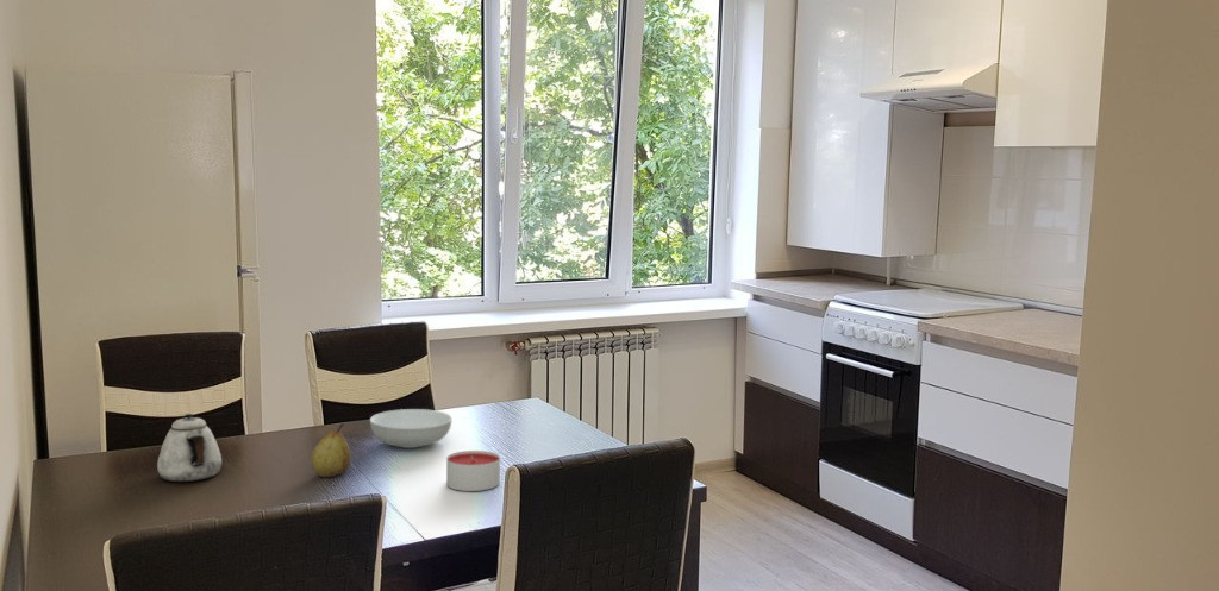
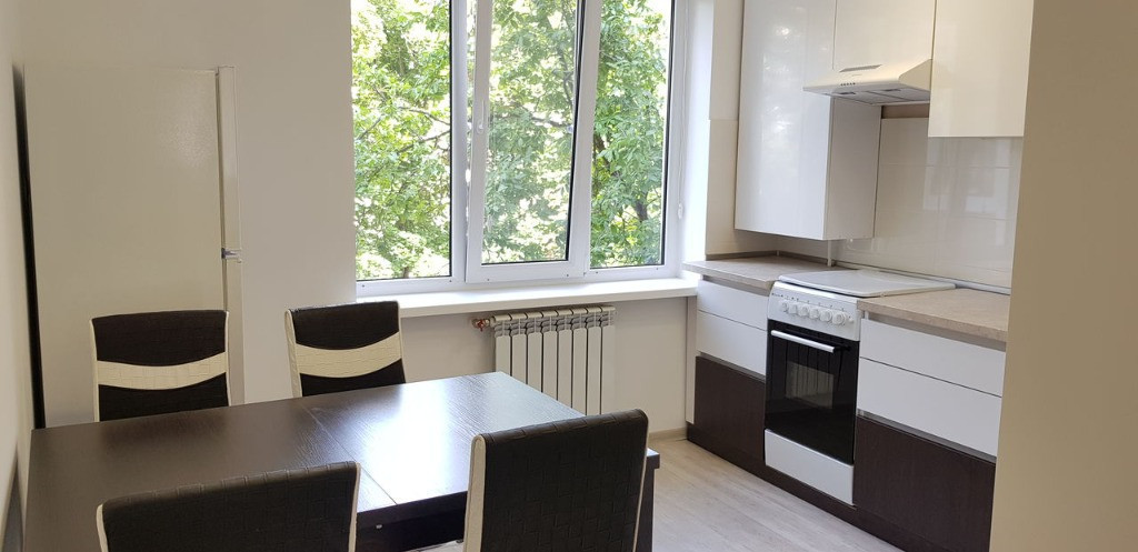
- serving bowl [369,408,454,449]
- candle [445,449,501,492]
- fruit [310,422,352,478]
- teapot [156,413,223,483]
